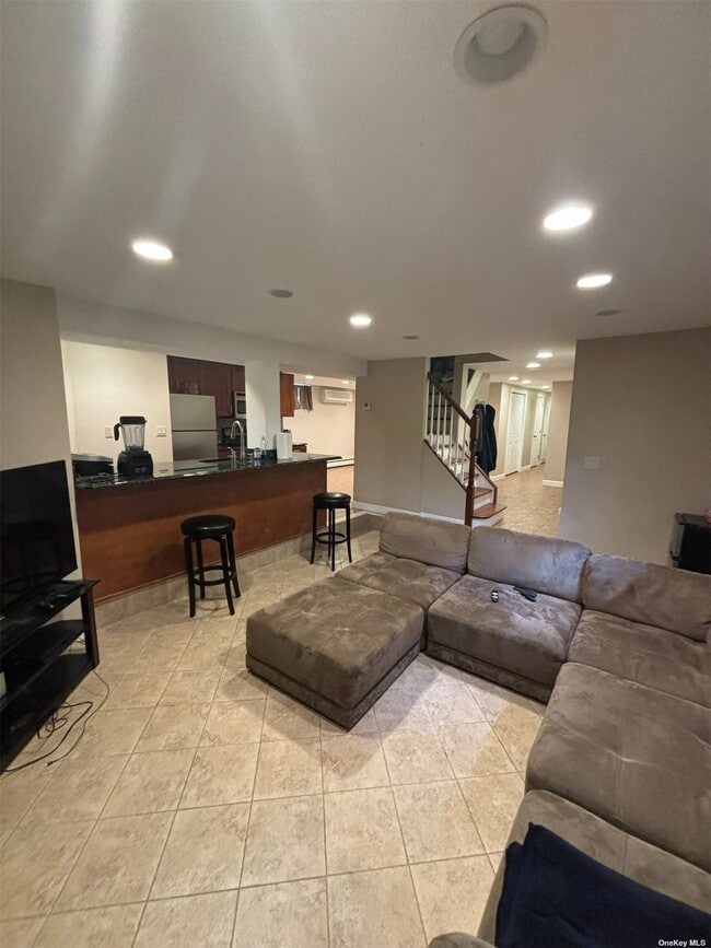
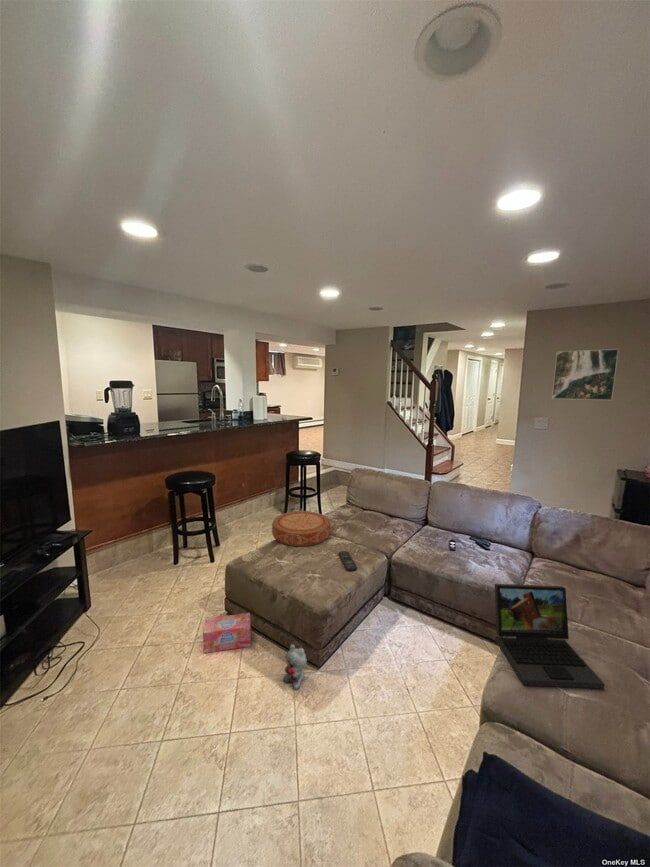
+ box [202,612,252,654]
+ plush toy [282,644,309,690]
+ laptop [494,583,605,690]
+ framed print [551,348,620,401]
+ cushion [271,510,332,547]
+ remote control [338,550,358,572]
